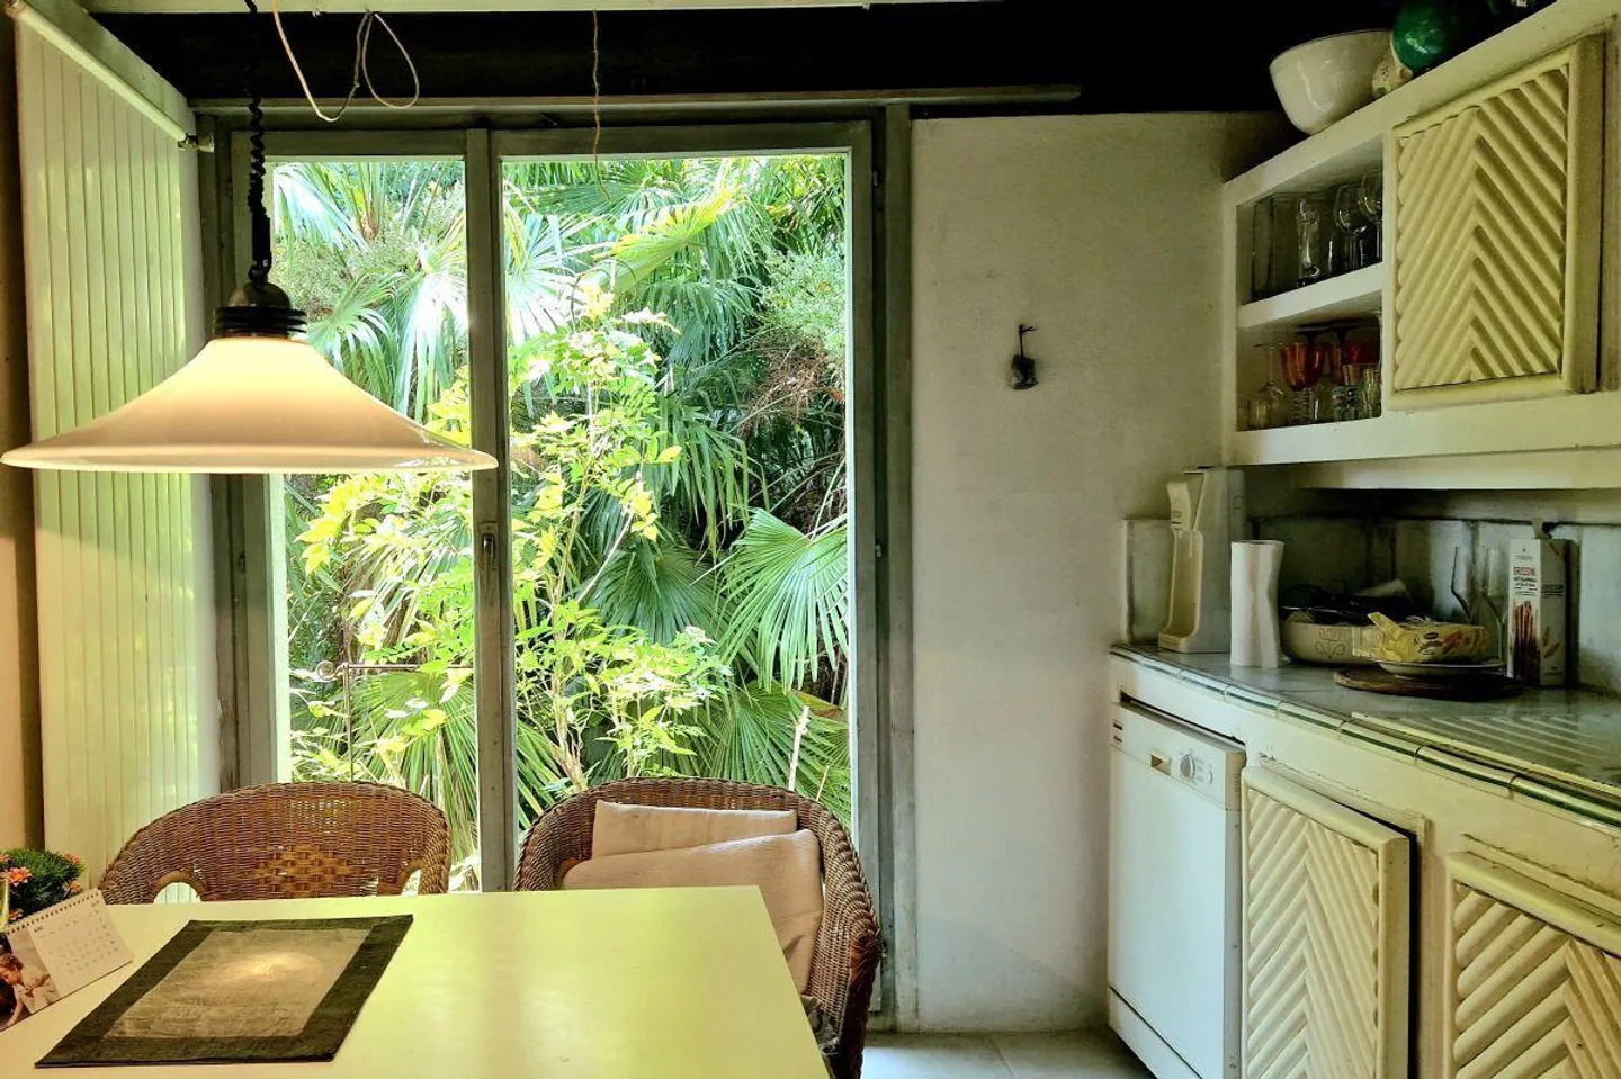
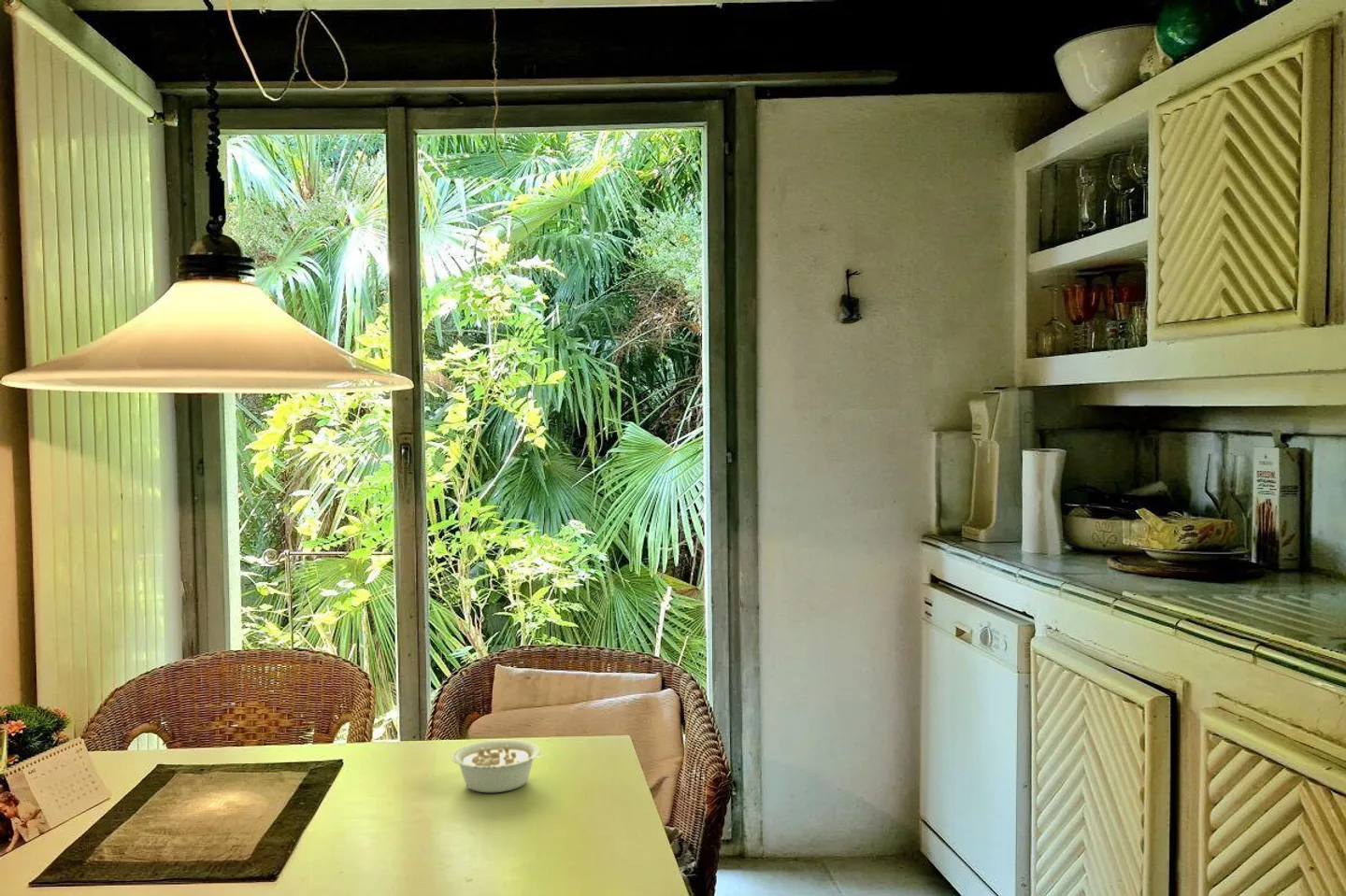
+ legume [451,739,549,793]
